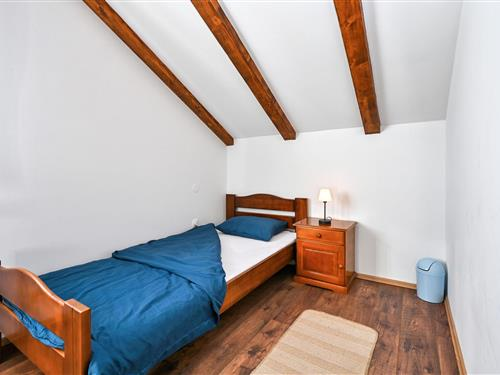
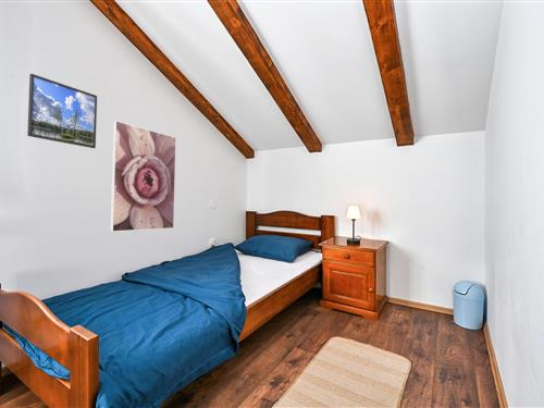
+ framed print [26,73,98,149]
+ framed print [109,120,177,233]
